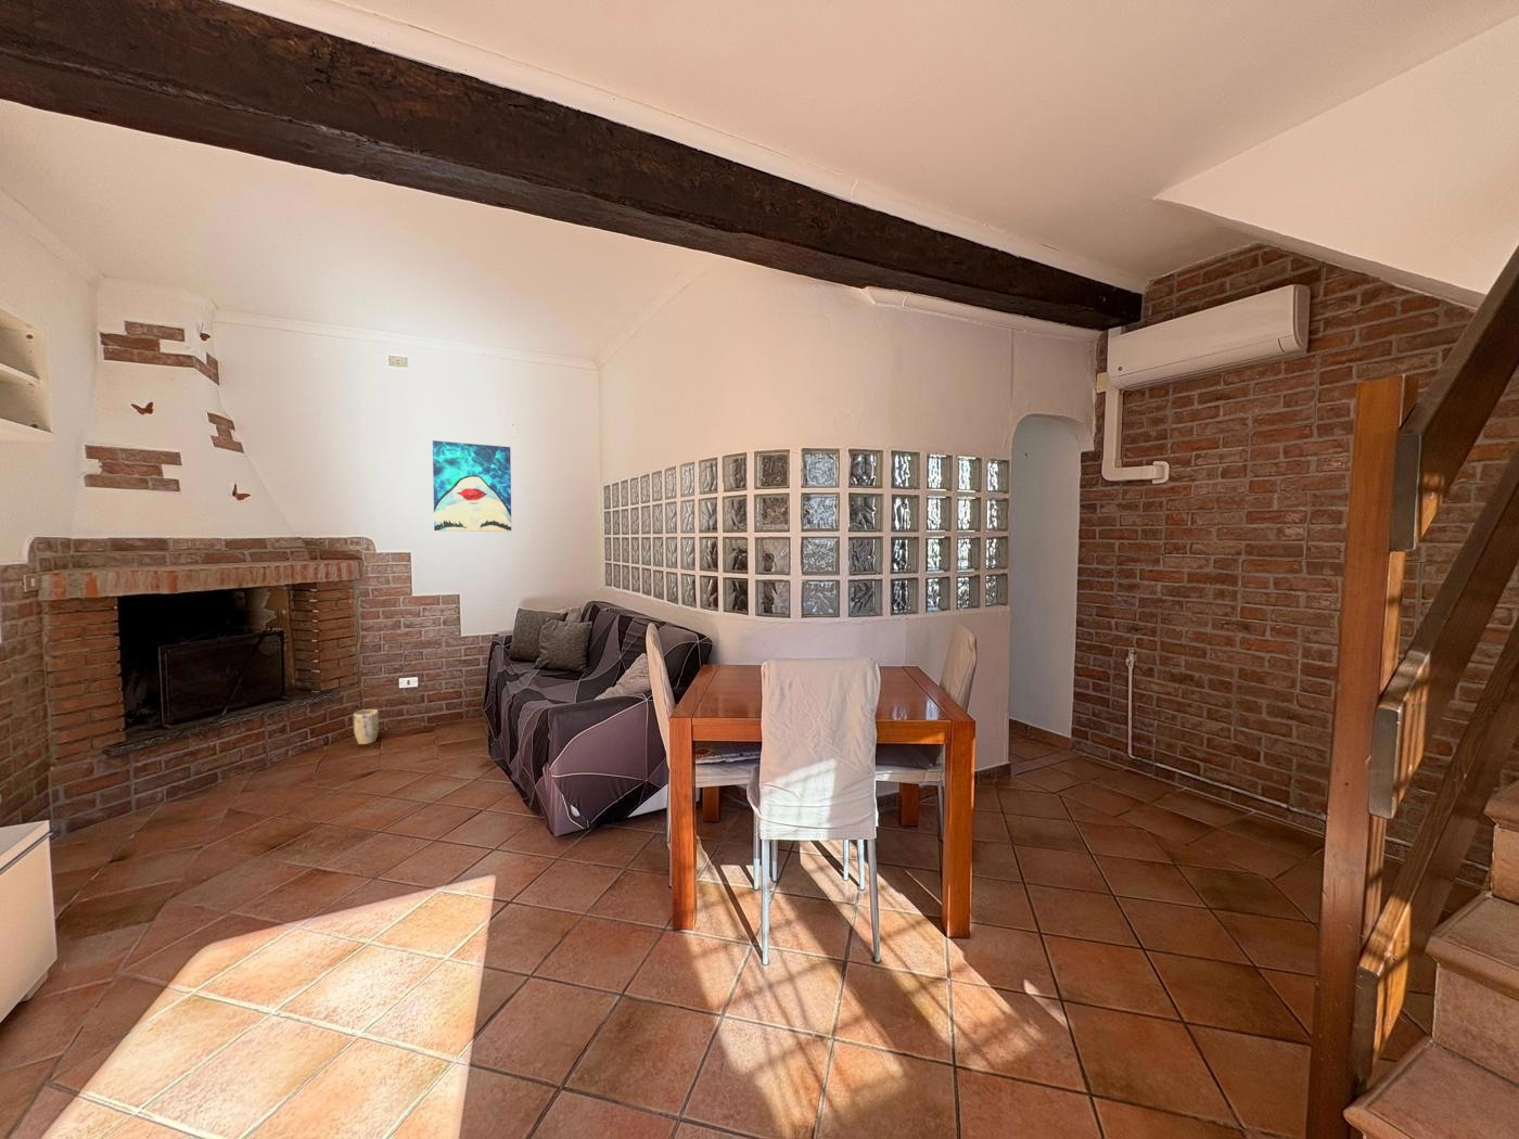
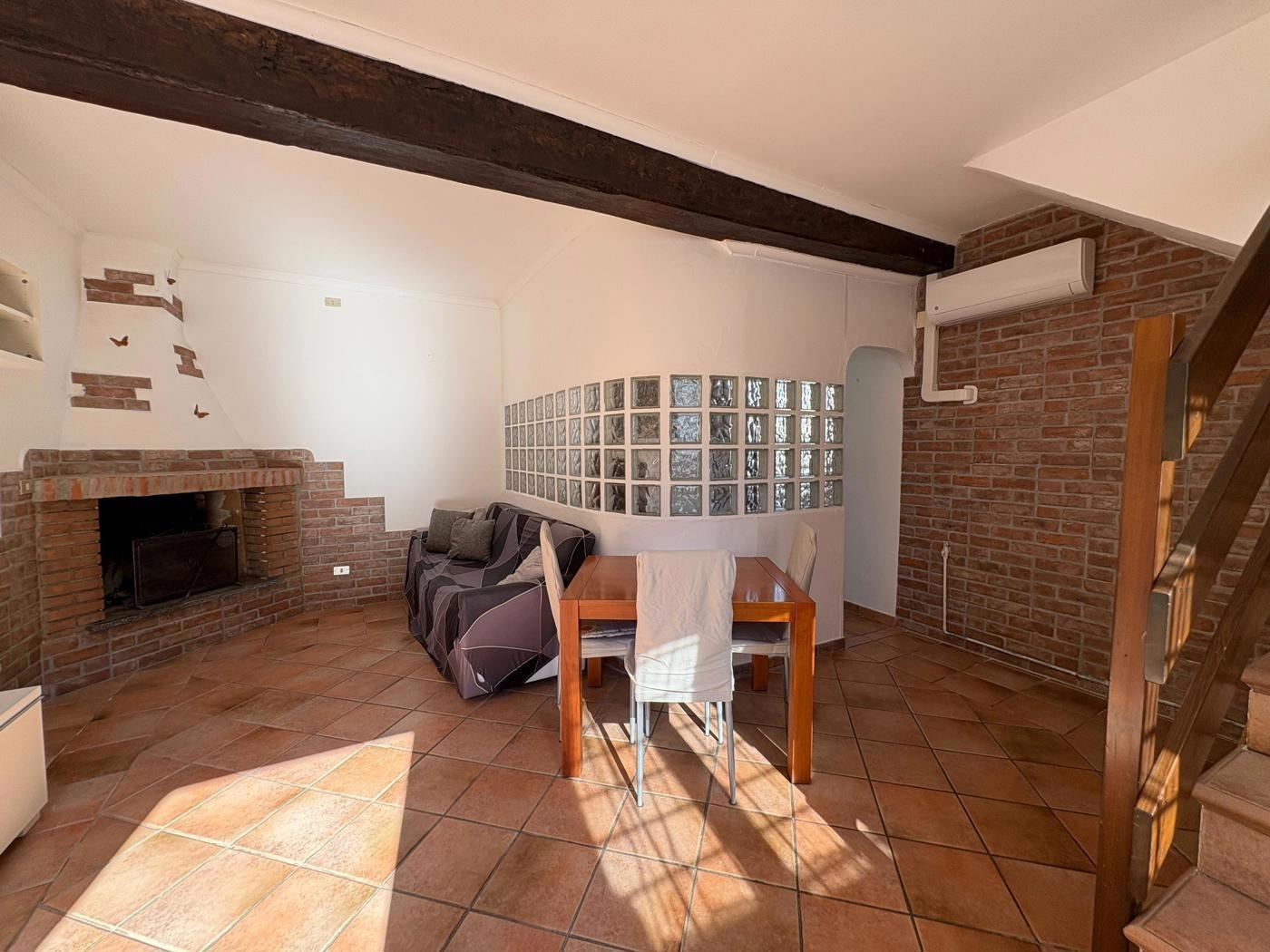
- plant pot [353,708,380,745]
- wall art [432,439,512,532]
